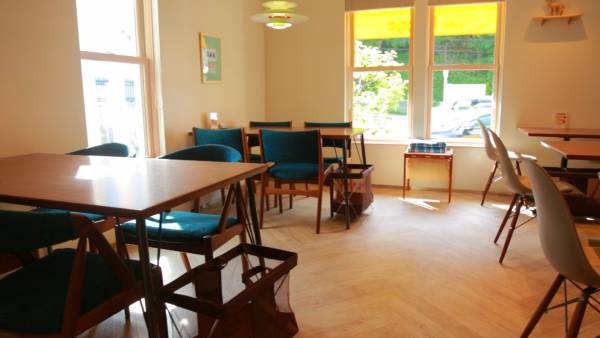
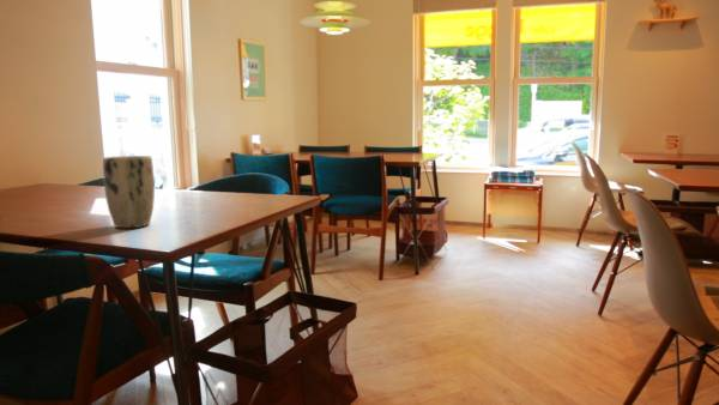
+ plant pot [102,155,156,229]
